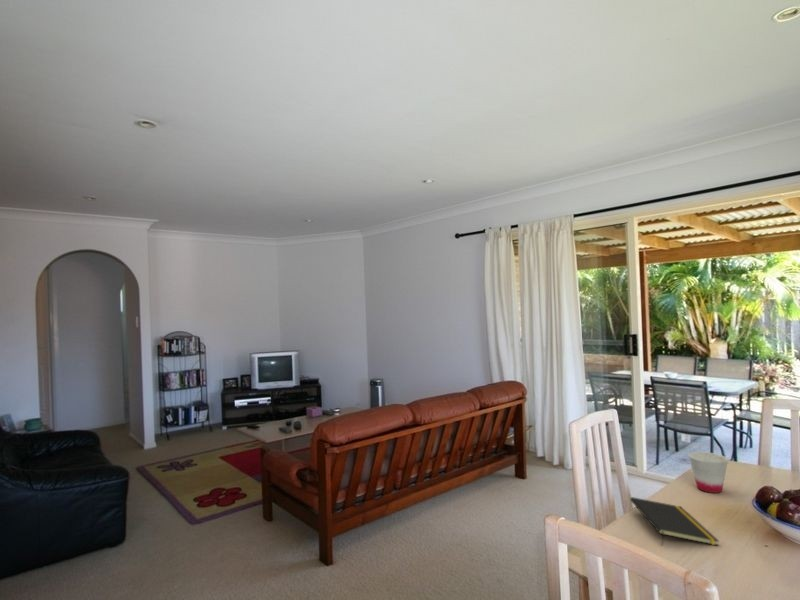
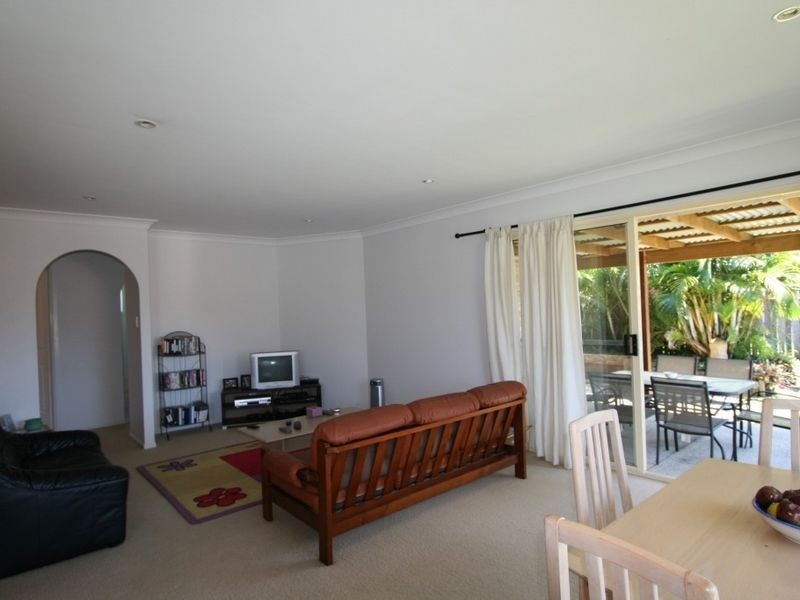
- cup [688,451,729,494]
- notepad [629,496,720,547]
